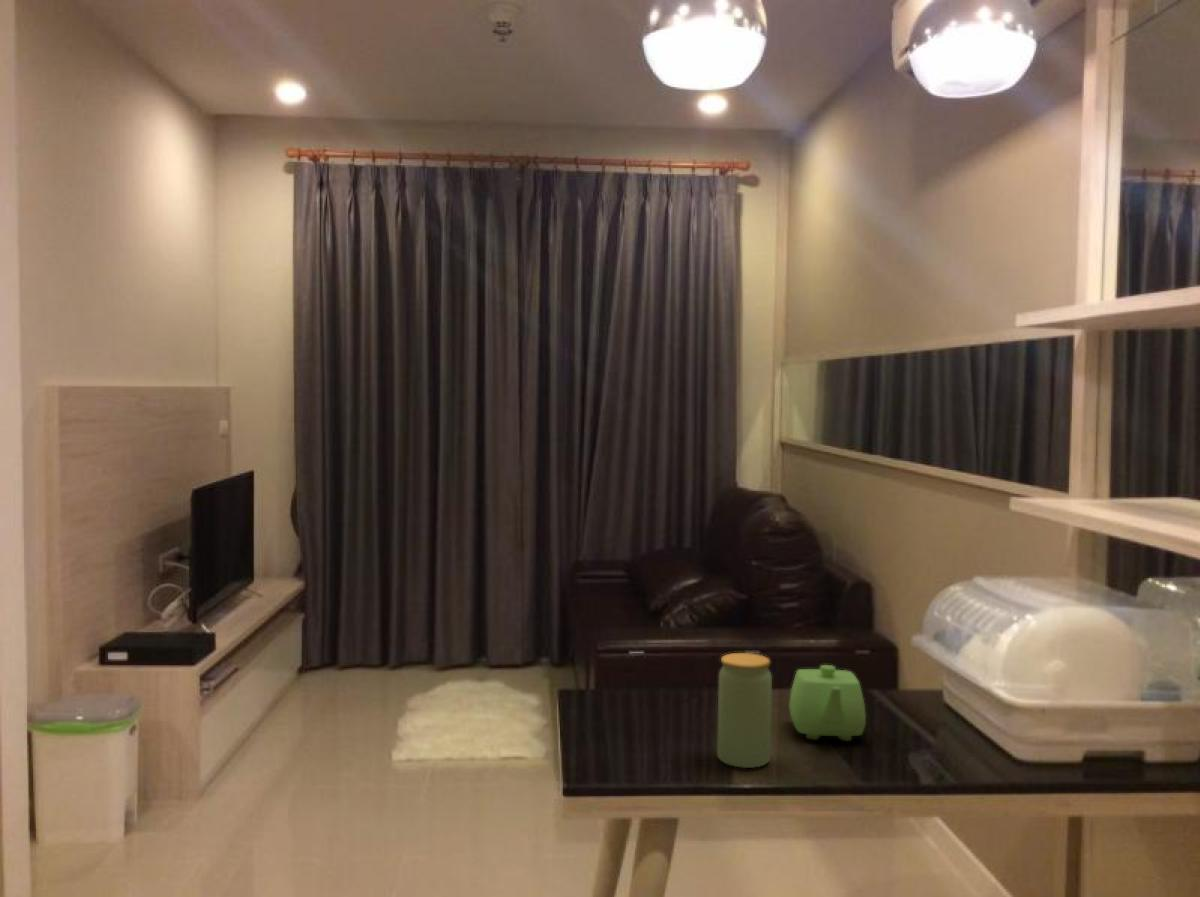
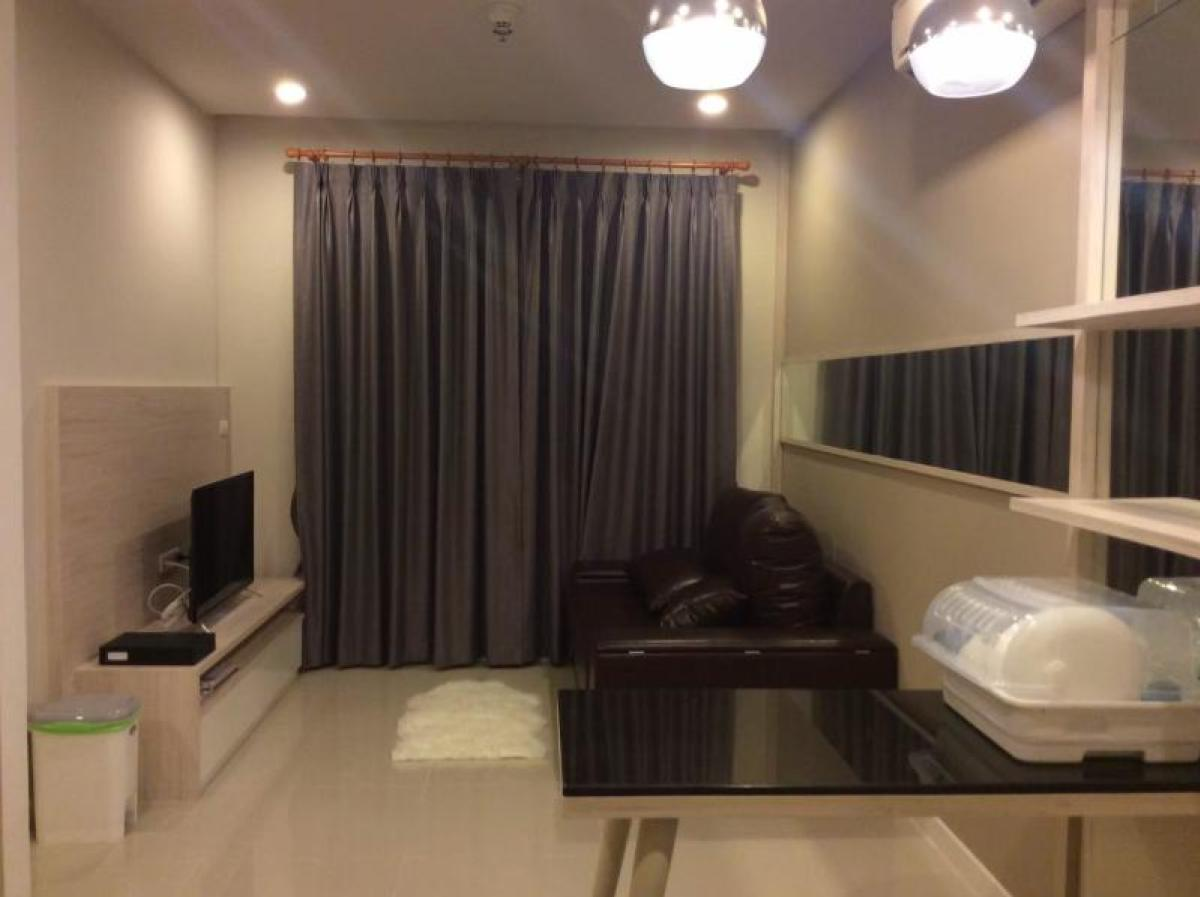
- teapot [788,664,867,742]
- jar [716,652,773,769]
